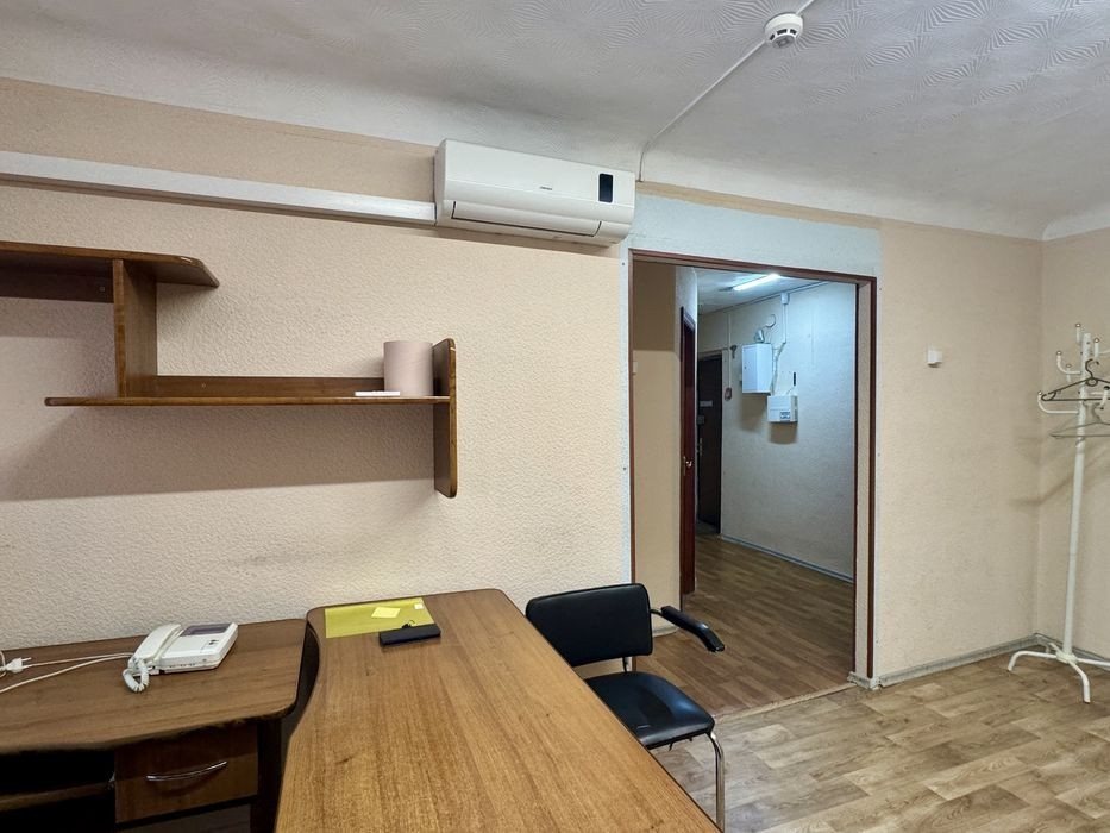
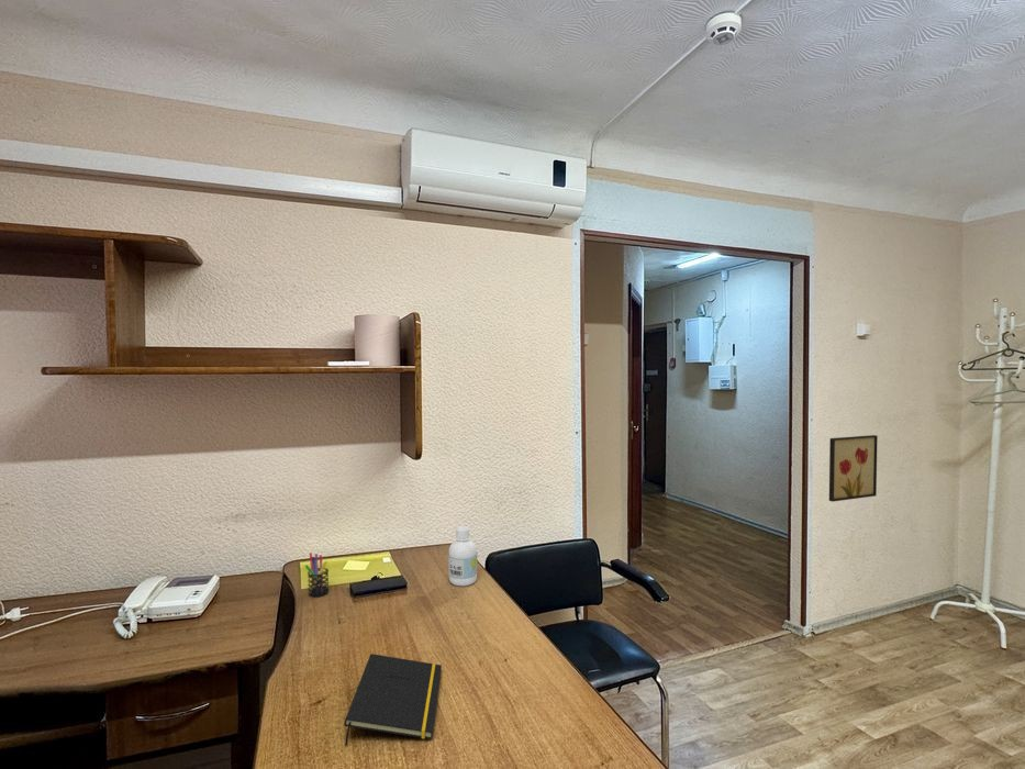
+ wall art [828,434,879,503]
+ notepad [343,653,443,747]
+ bottle [447,525,479,587]
+ pen holder [304,551,330,599]
